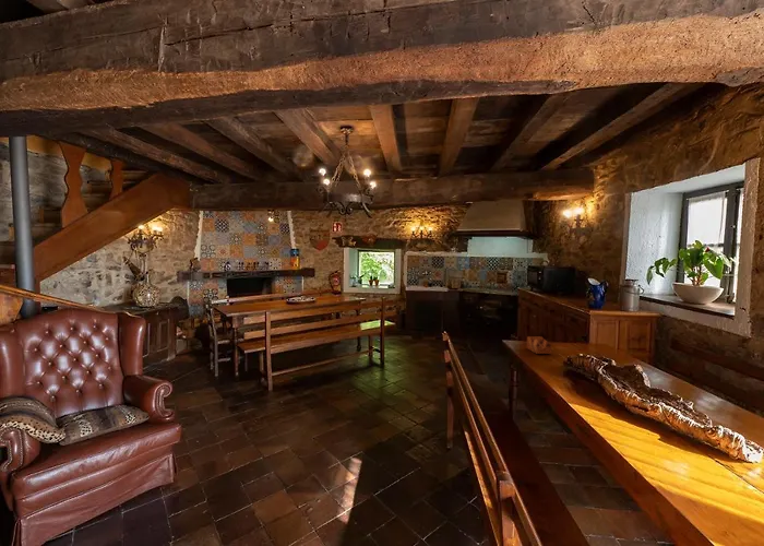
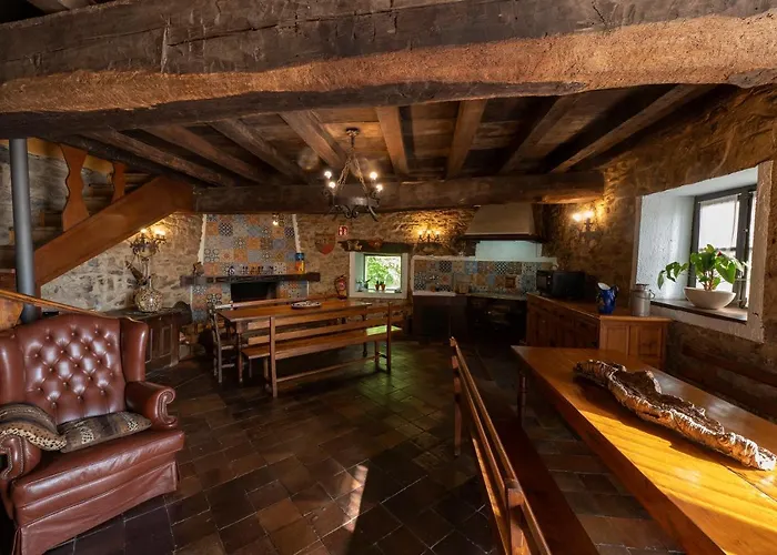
- wooden bowl [526,335,552,355]
